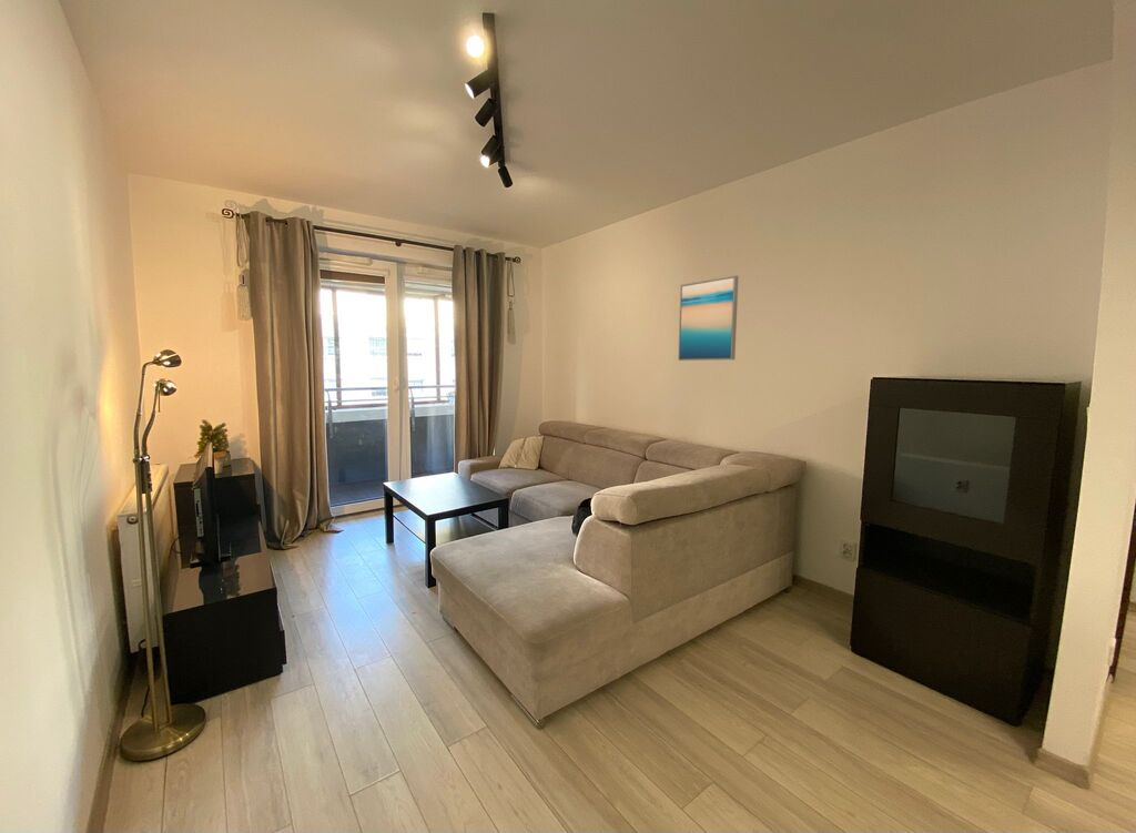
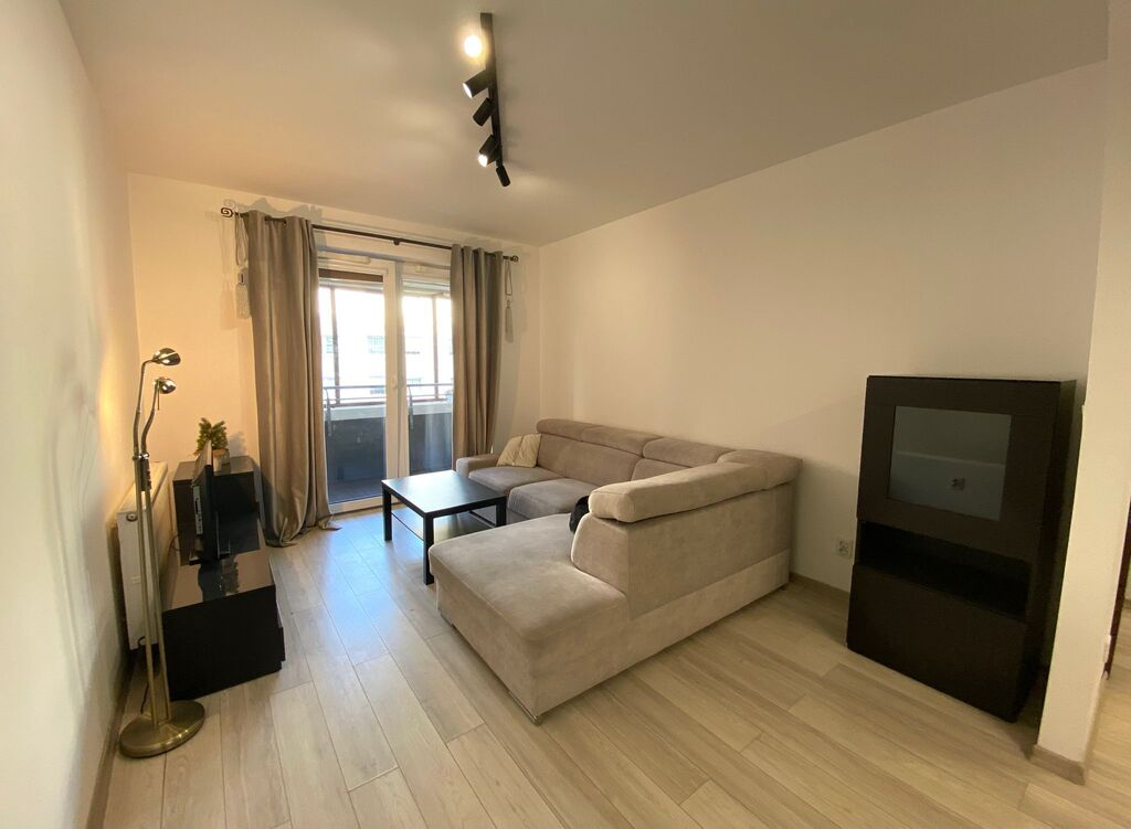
- wall art [678,274,740,362]
